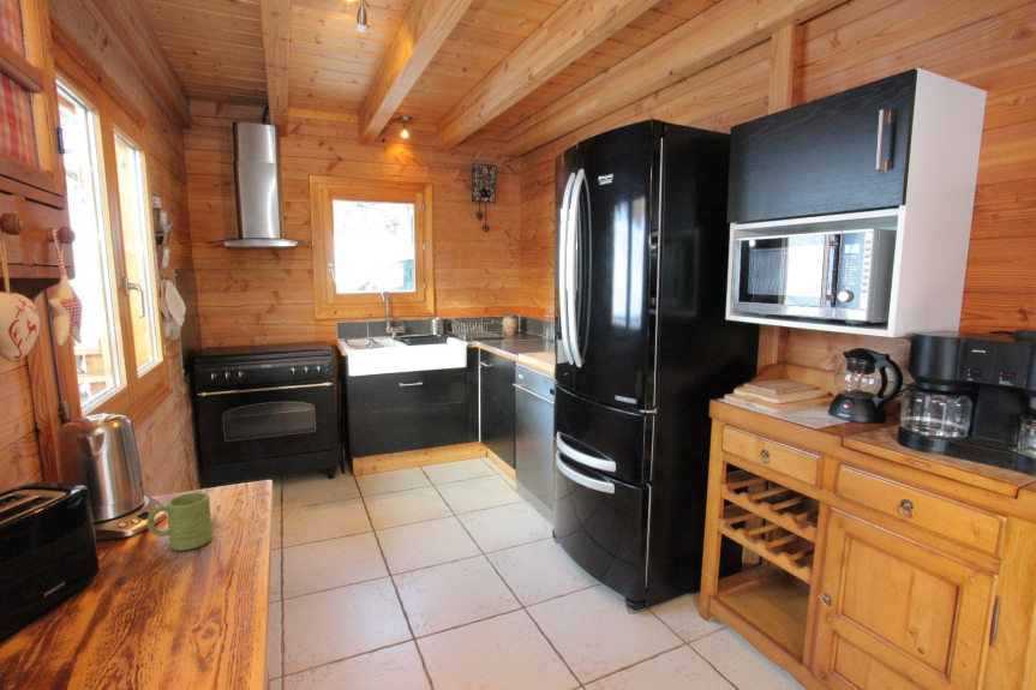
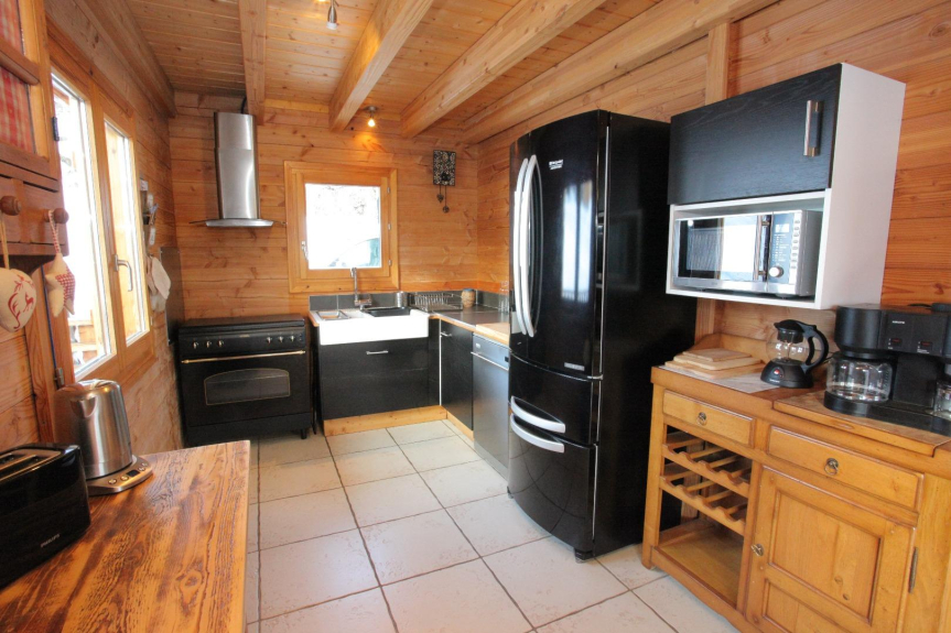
- mug [145,491,214,552]
